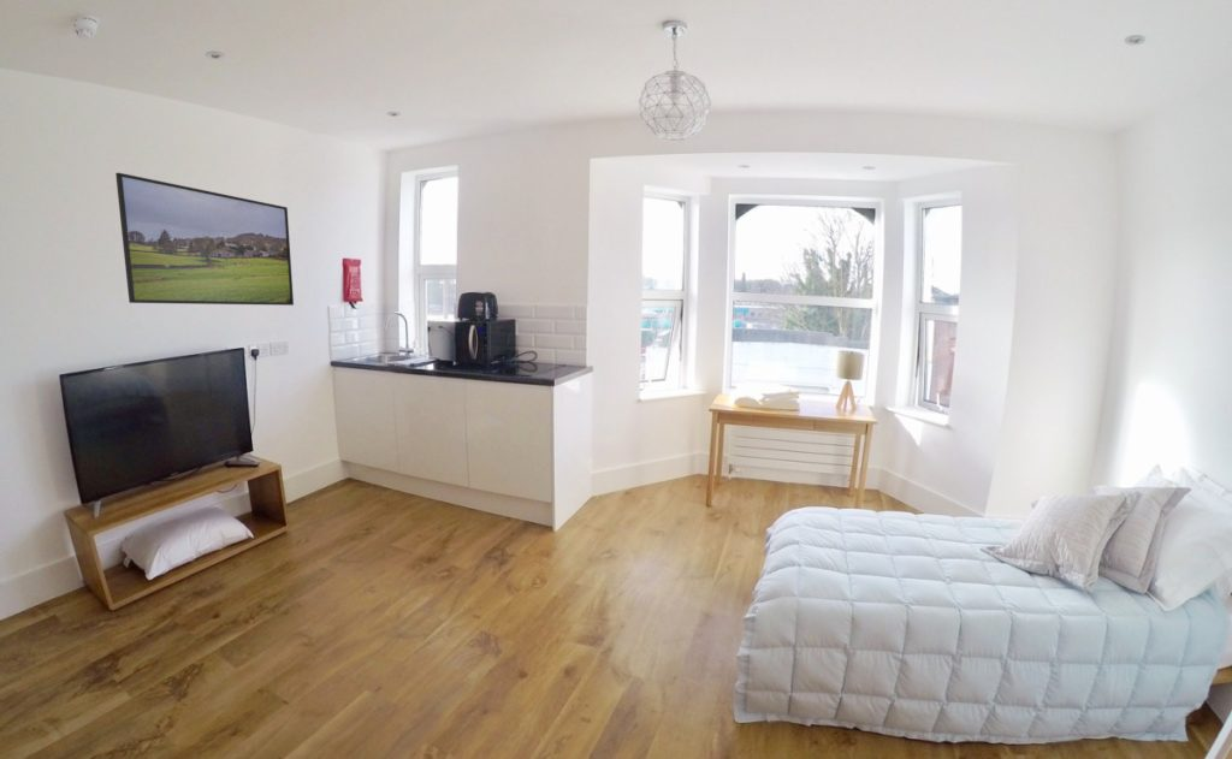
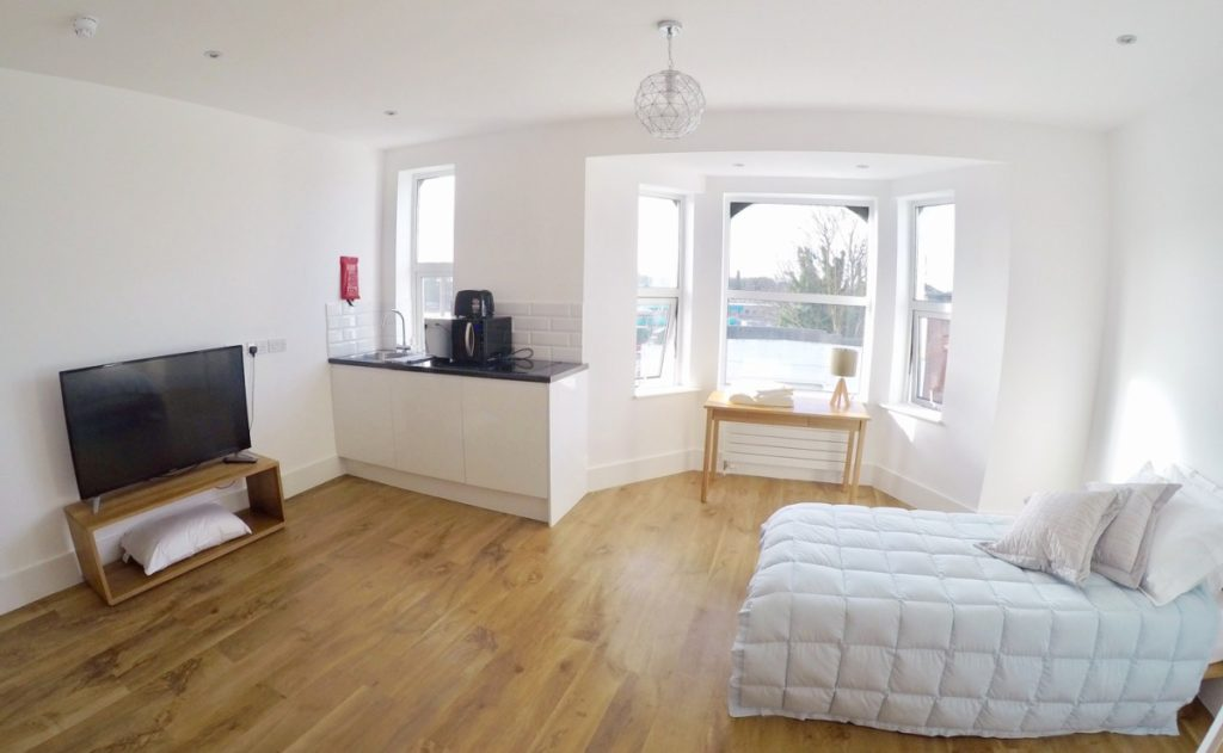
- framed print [114,172,295,307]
